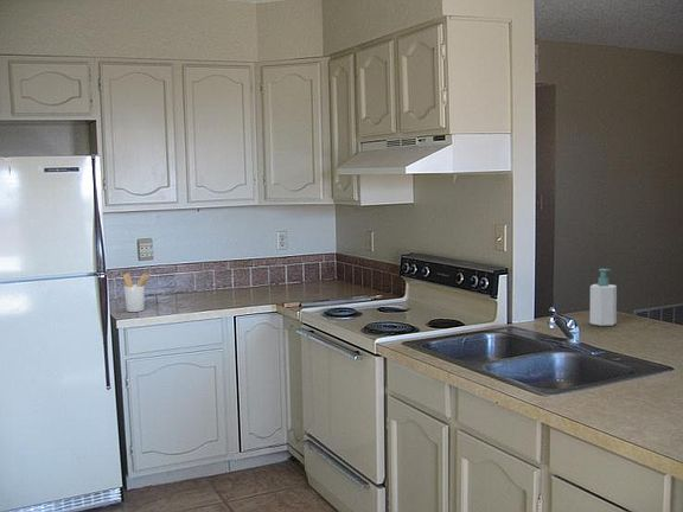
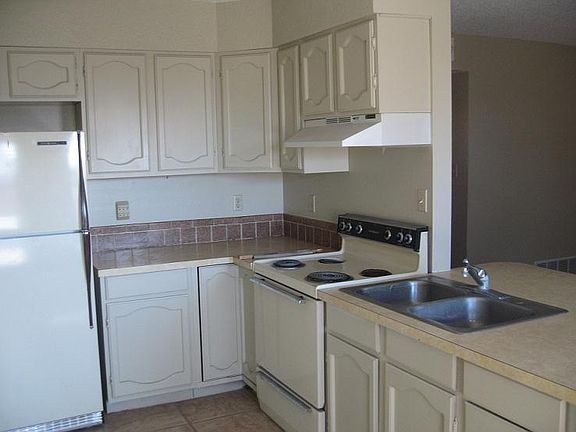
- utensil holder [122,273,152,313]
- soap bottle [589,268,618,327]
